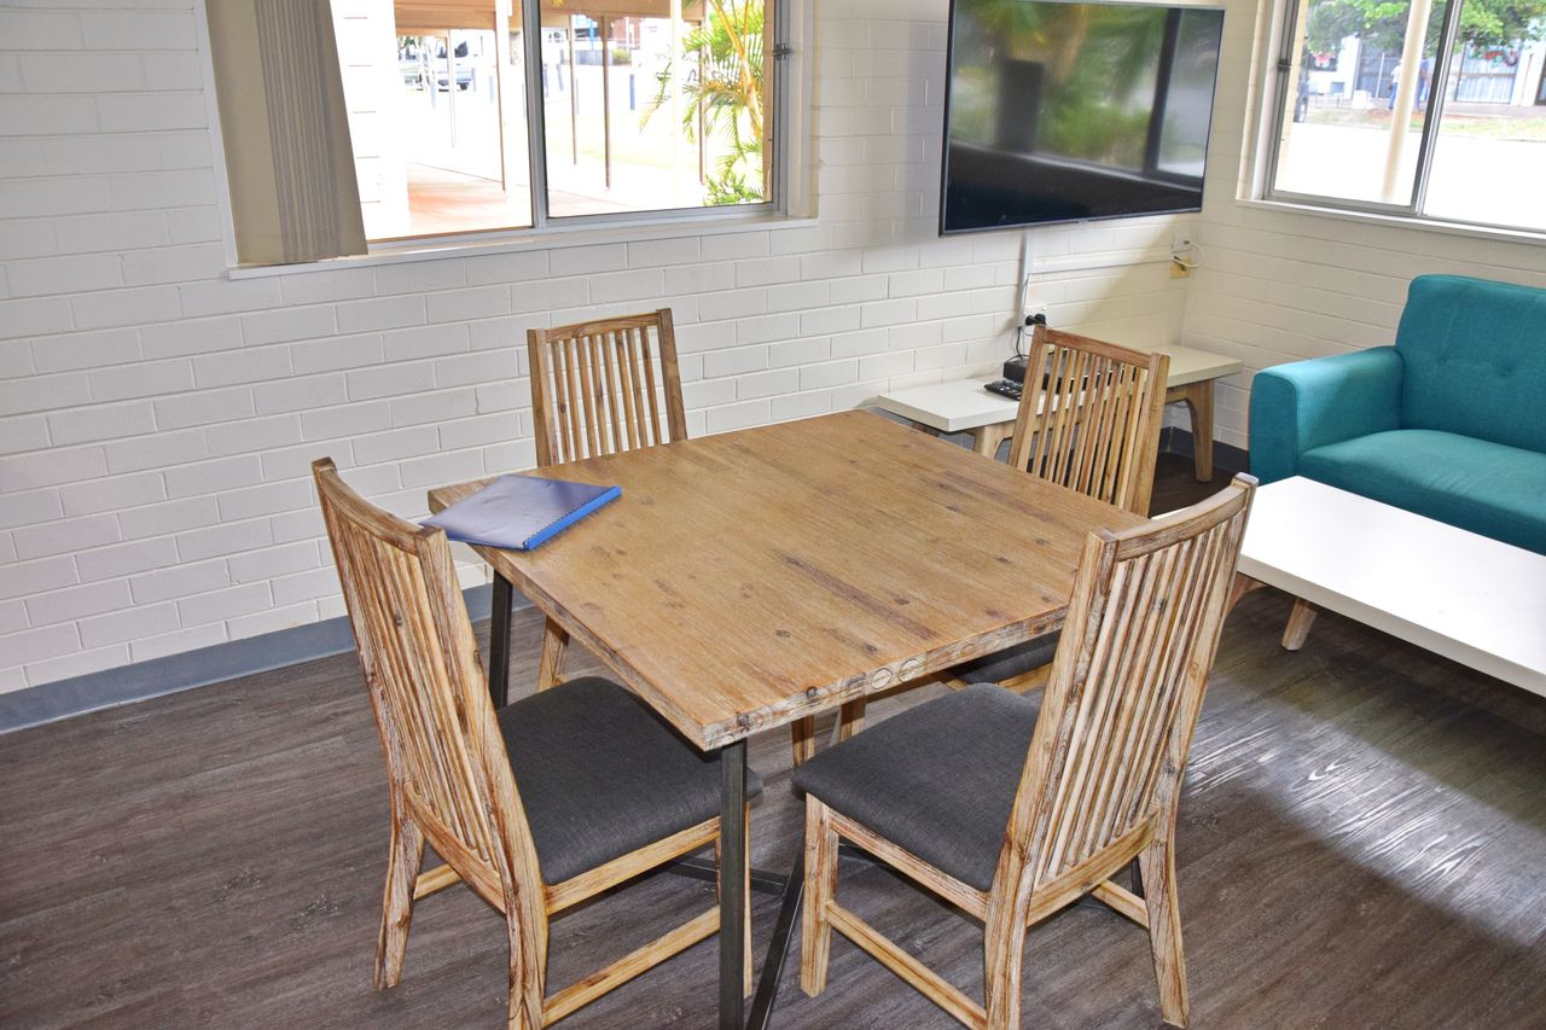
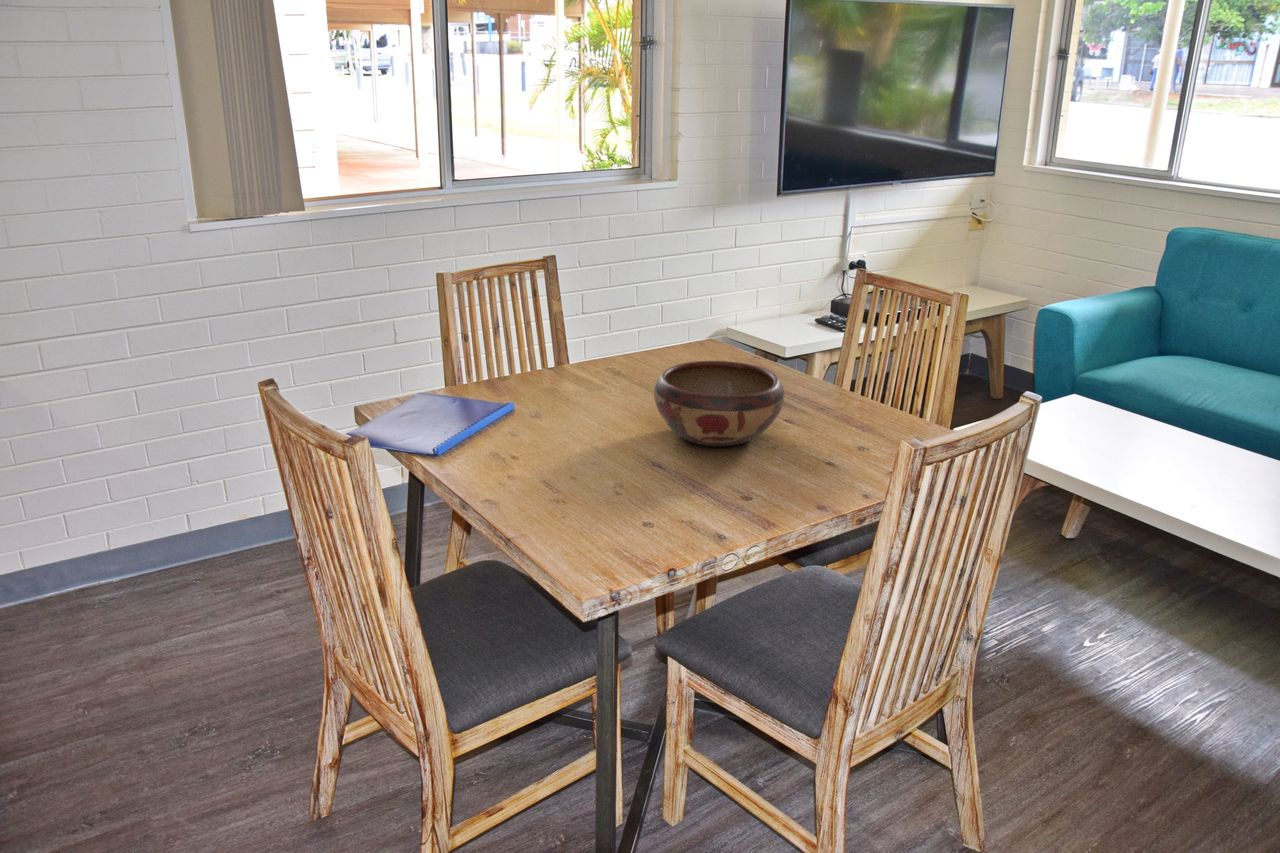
+ decorative bowl [653,360,786,447]
